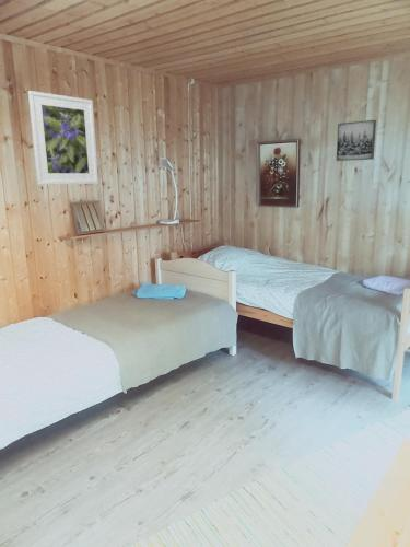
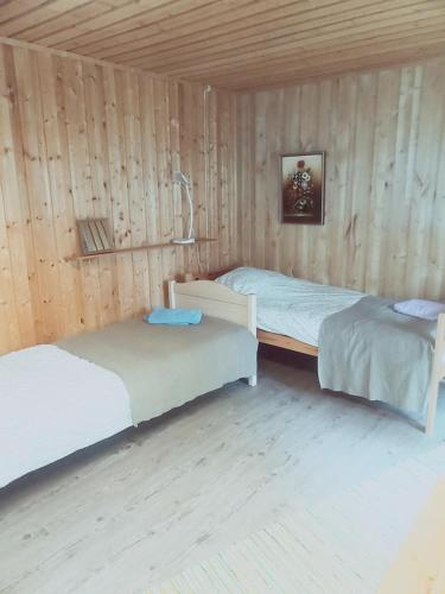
- wall art [336,119,377,162]
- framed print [27,90,99,186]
